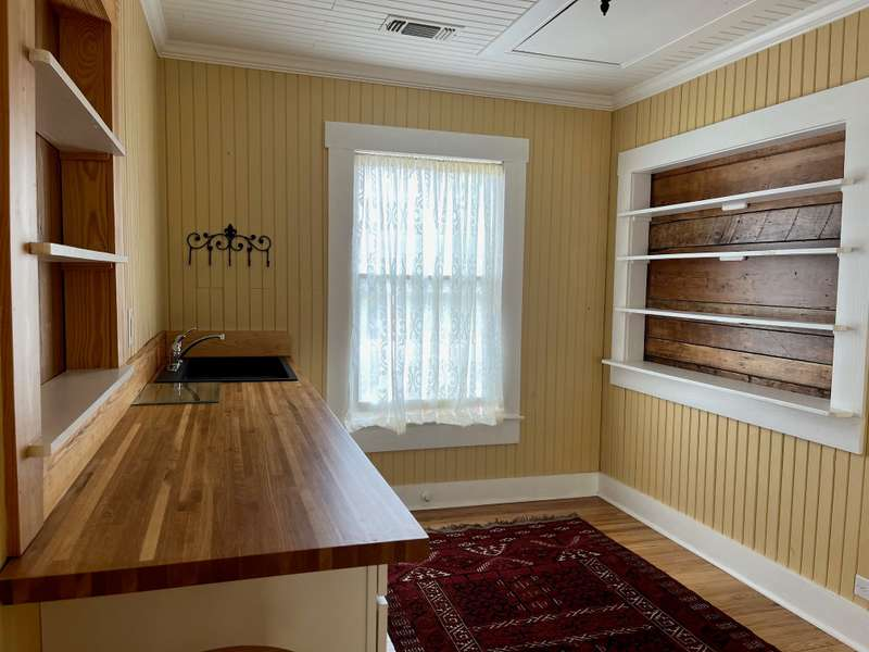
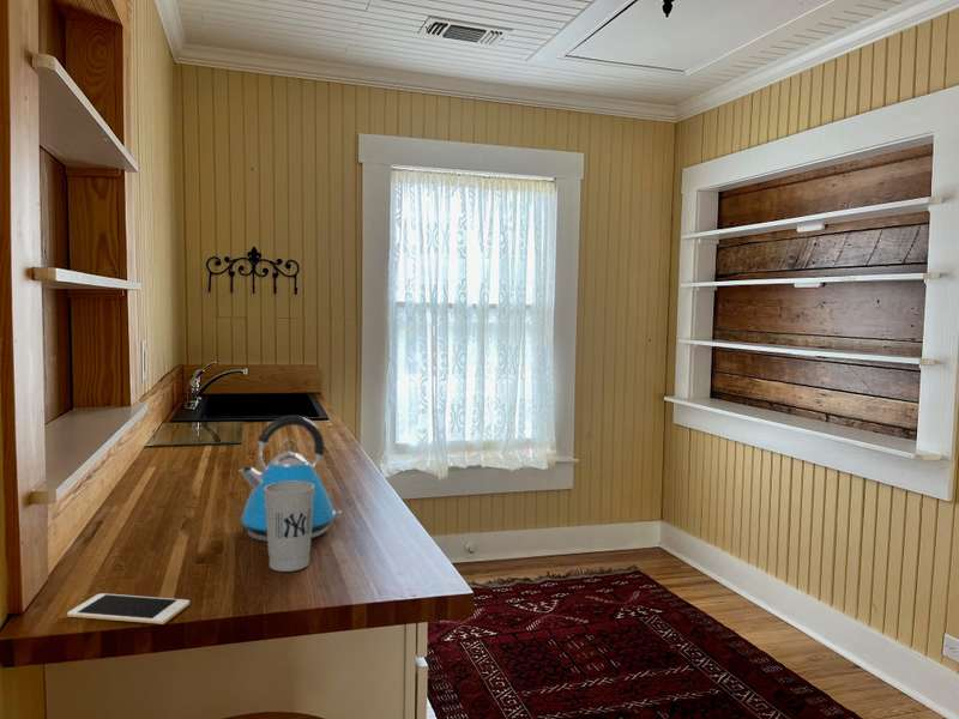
+ kettle [239,415,342,543]
+ cell phone [66,592,191,626]
+ cup [264,481,314,573]
